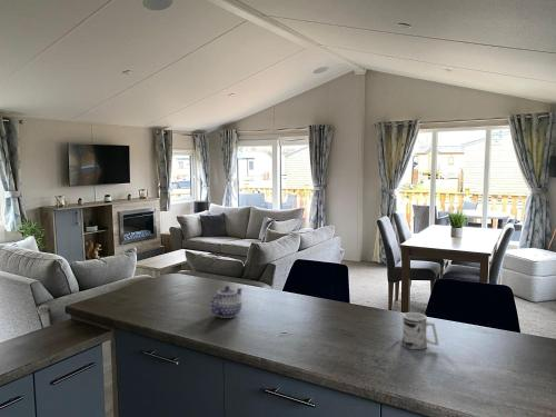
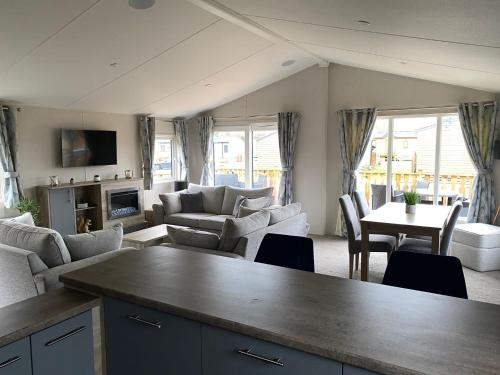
- teapot [209,285,244,319]
- mug [400,311,439,350]
